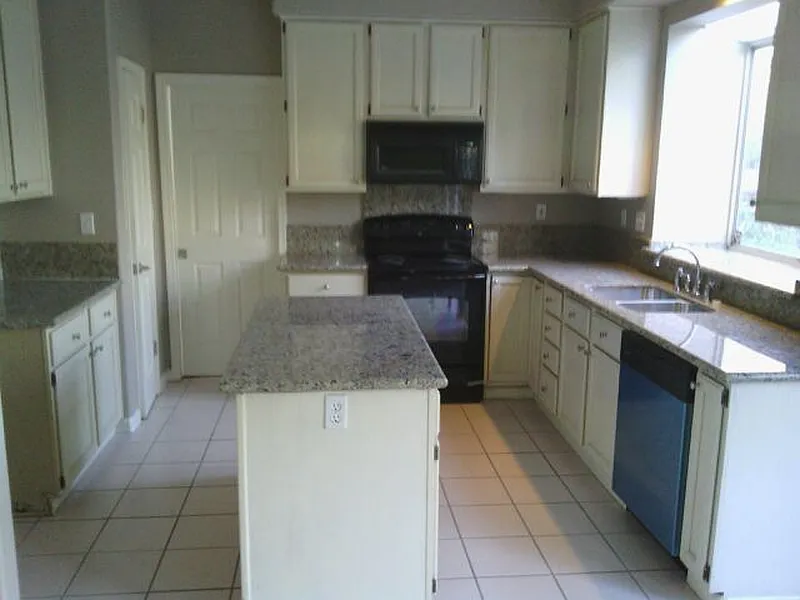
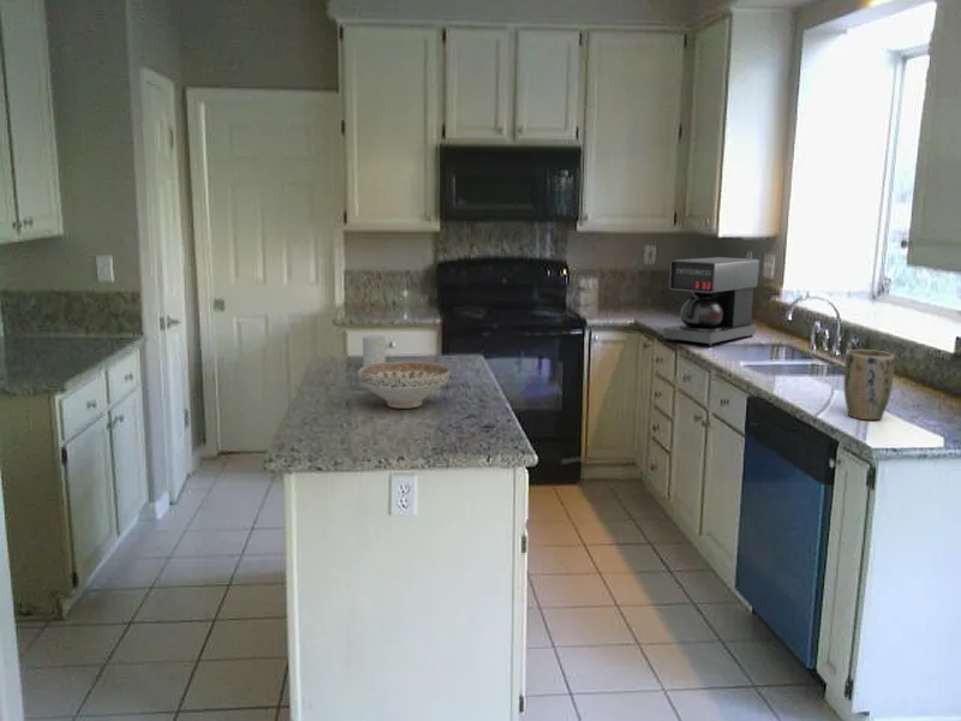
+ coffee maker [662,256,760,347]
+ cup [362,334,387,367]
+ plant pot [843,348,896,421]
+ decorative bowl [357,360,452,410]
